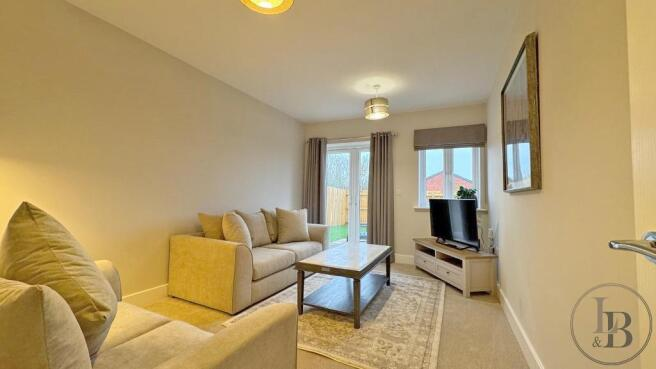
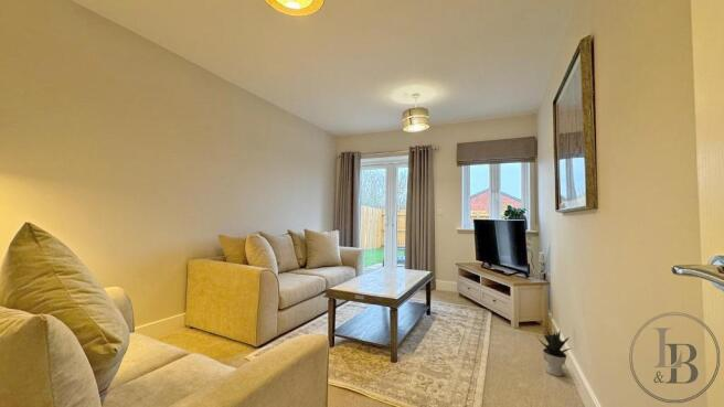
+ potted plant [535,328,574,377]
